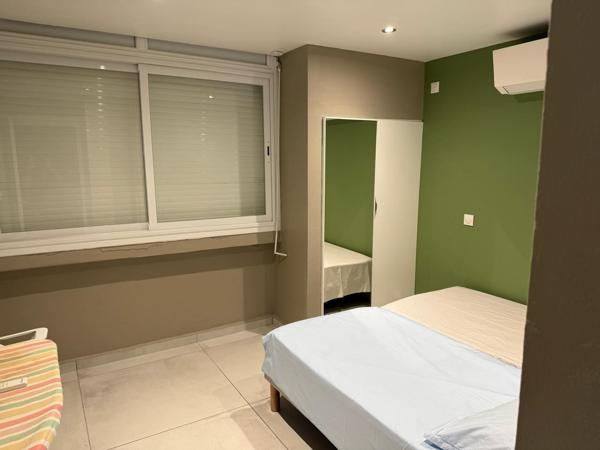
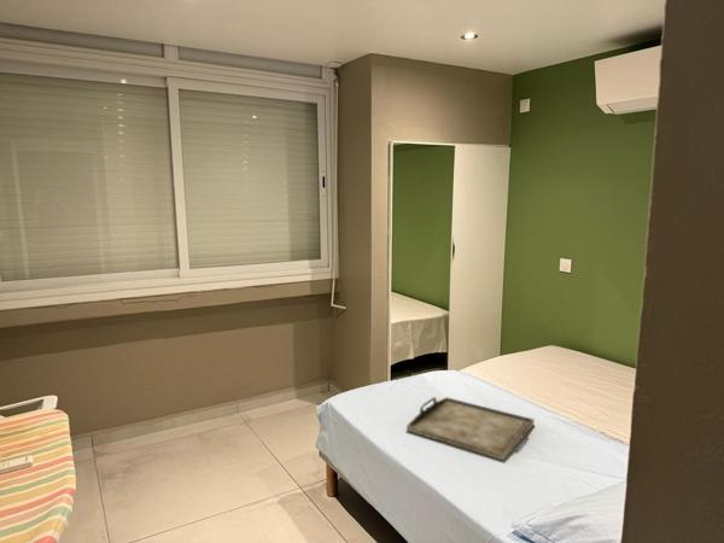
+ serving tray [405,396,536,461]
